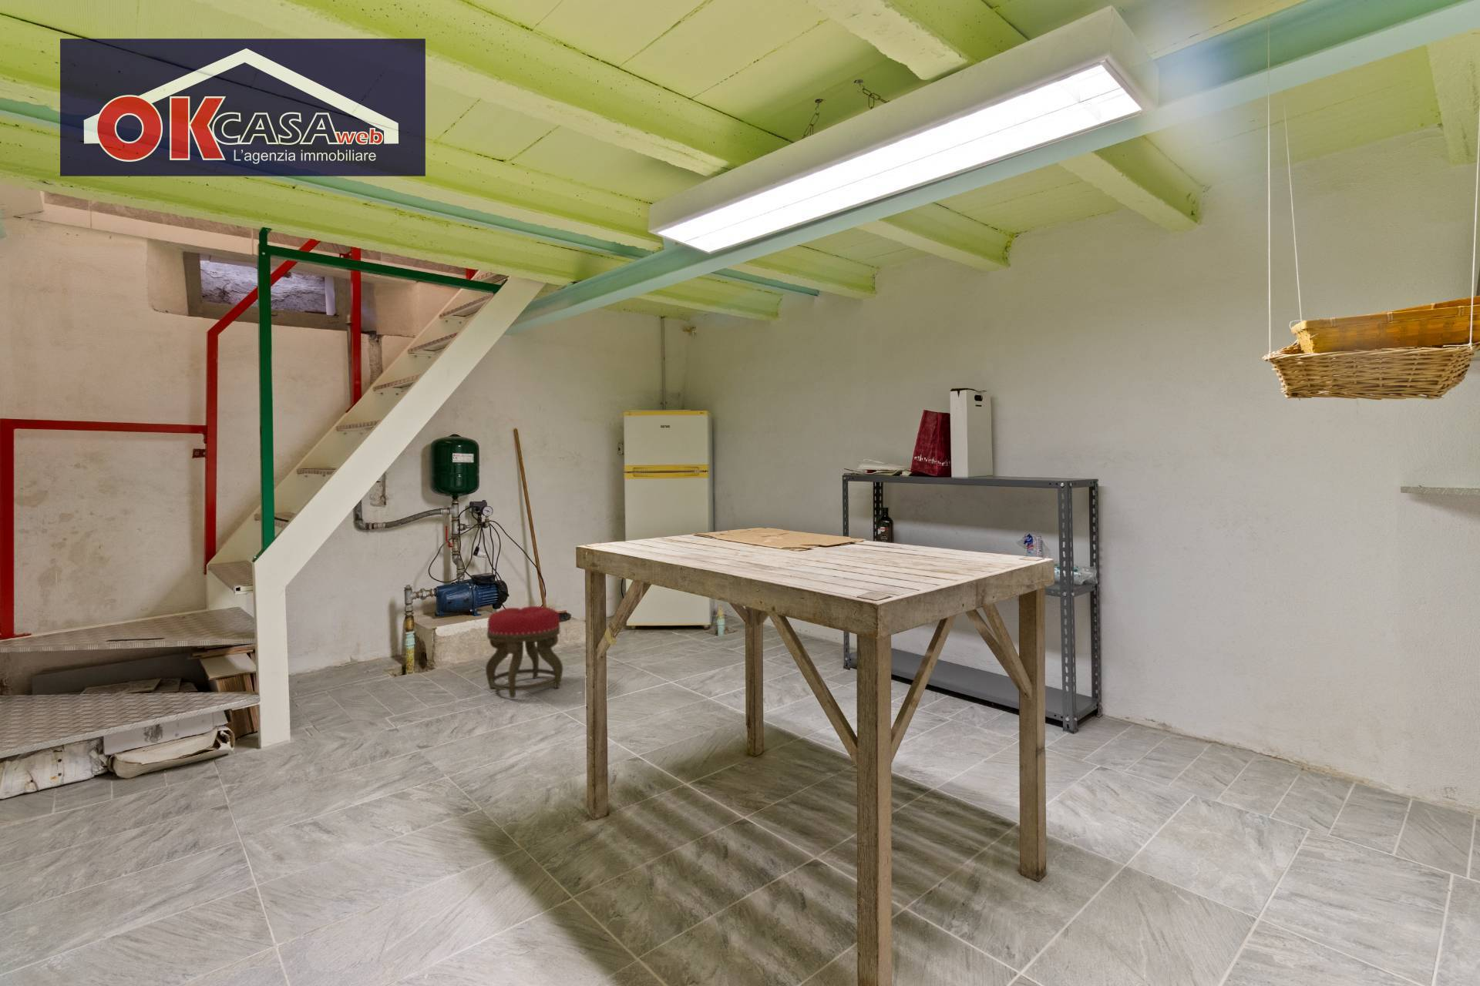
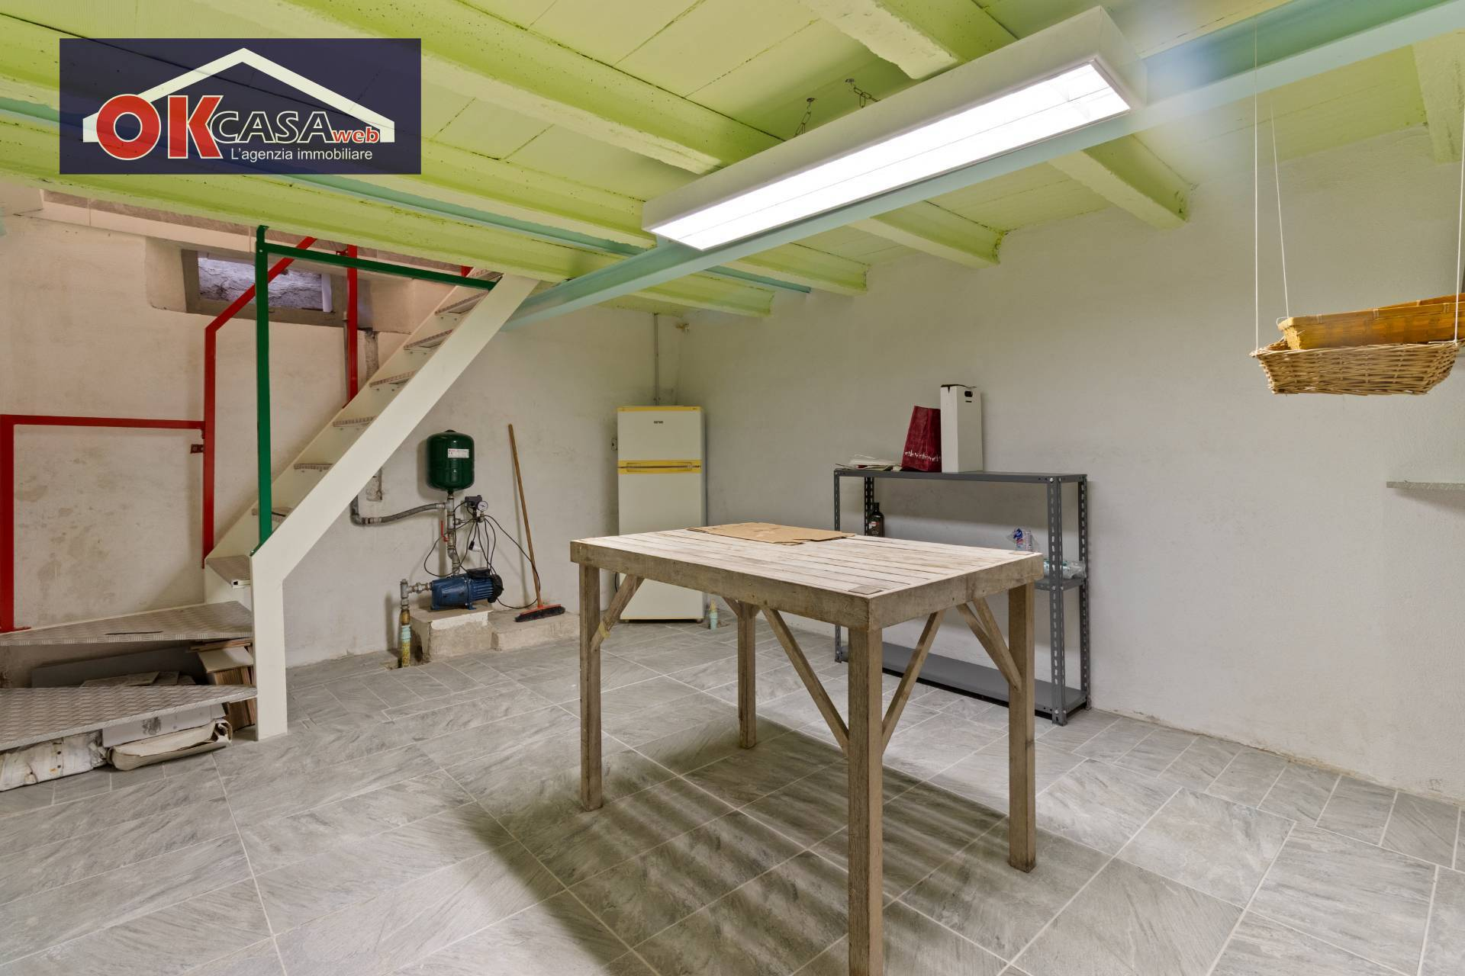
- stool [485,605,564,699]
